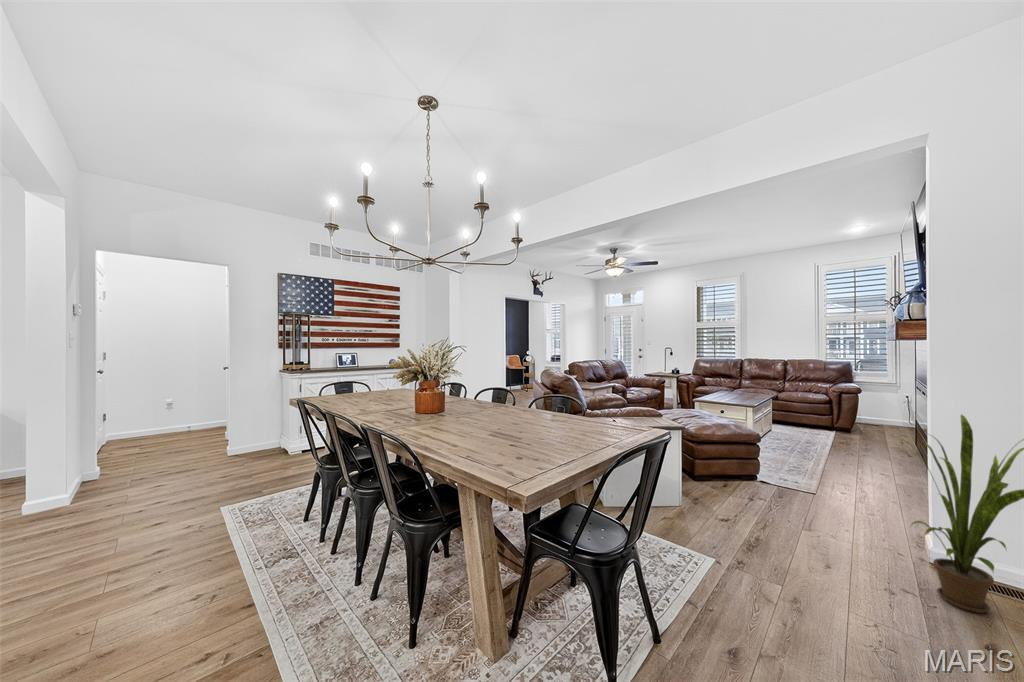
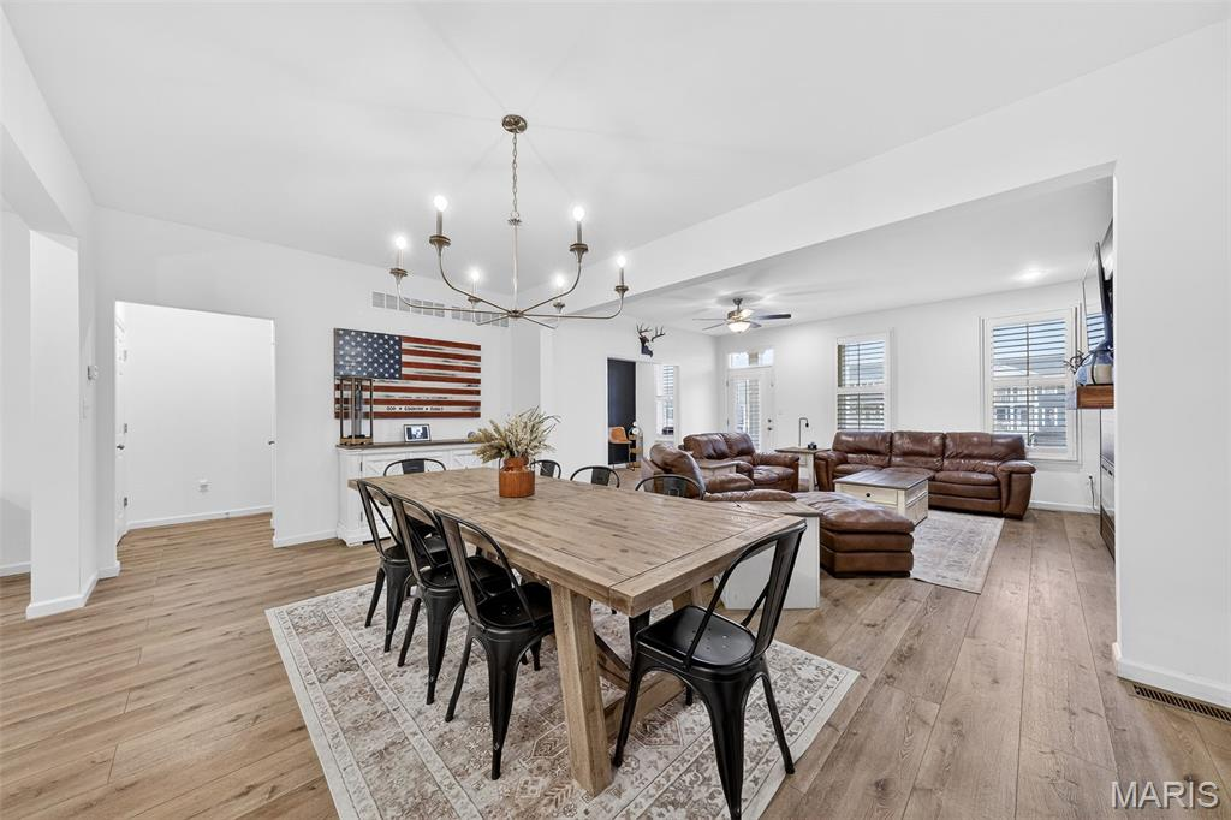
- house plant [888,413,1024,614]
